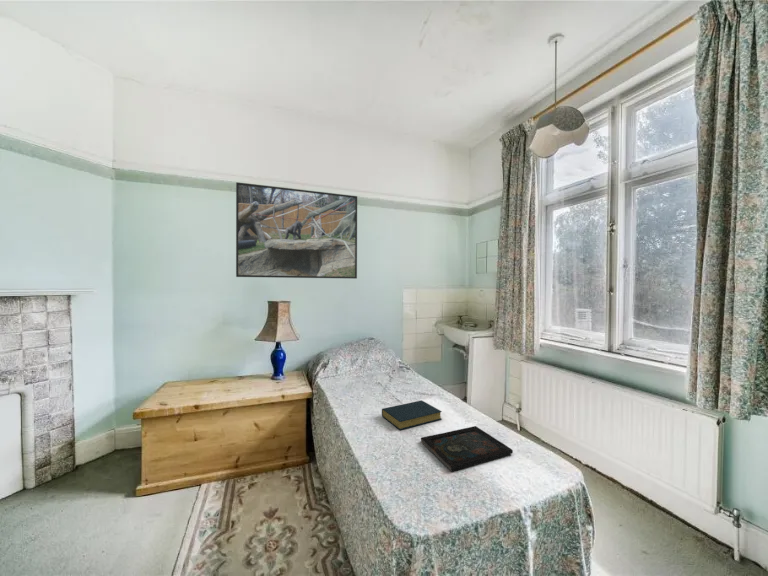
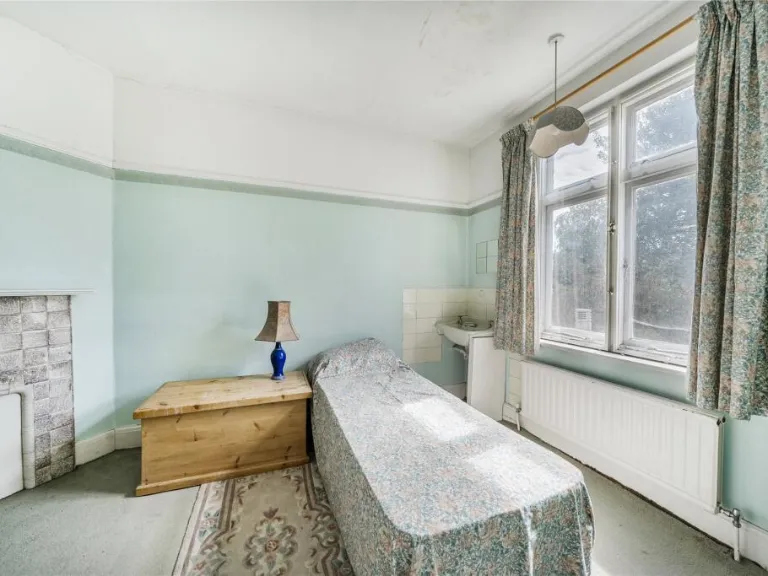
- hardback book [381,400,443,431]
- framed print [235,181,358,280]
- tray [420,425,514,473]
